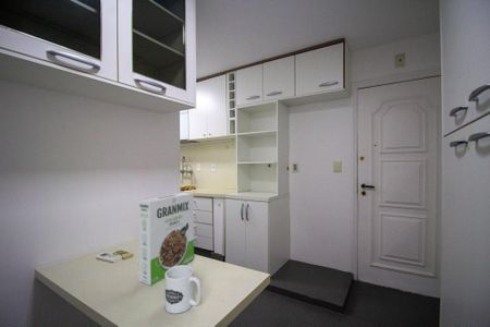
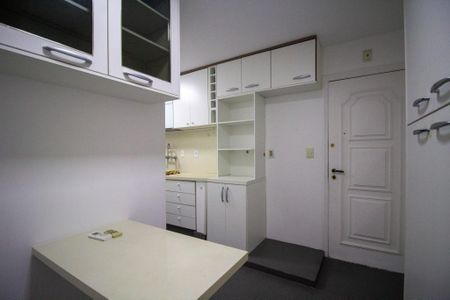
- mug [164,265,203,314]
- cereal box [137,192,195,287]
